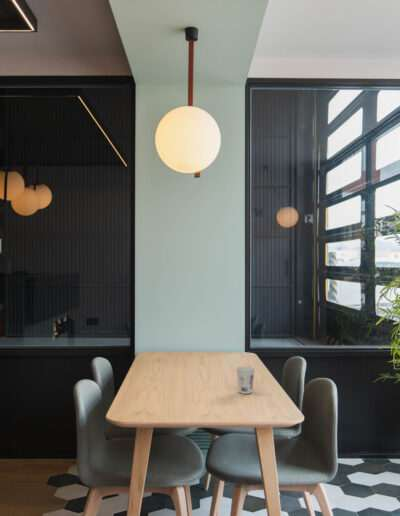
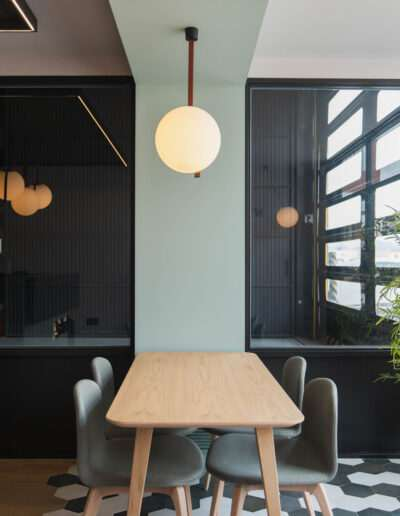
- cup [235,365,256,395]
